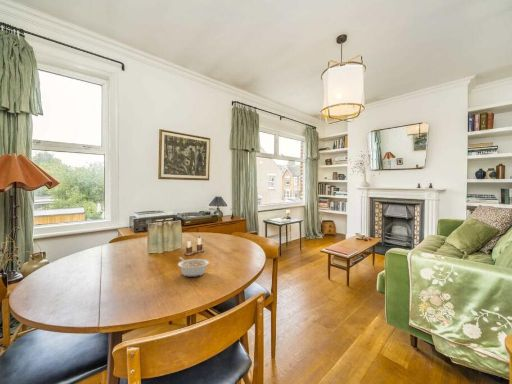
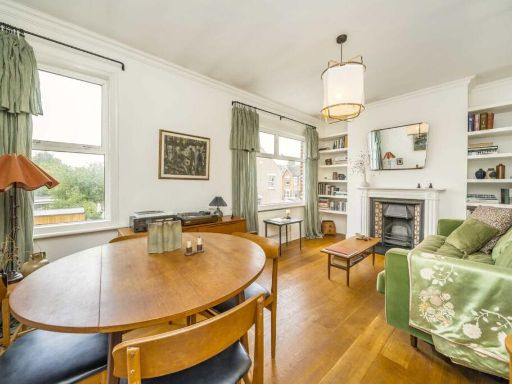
- legume [177,256,210,278]
